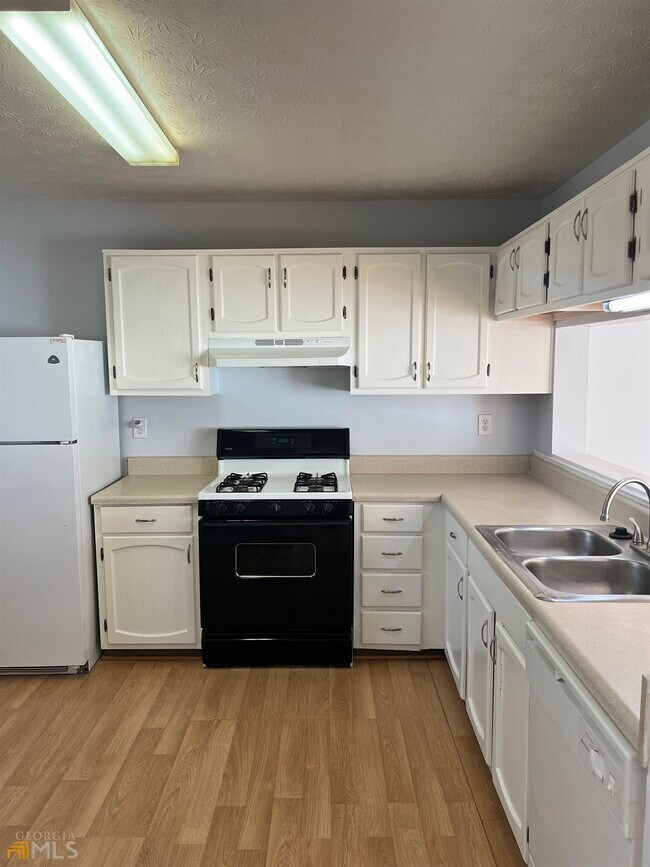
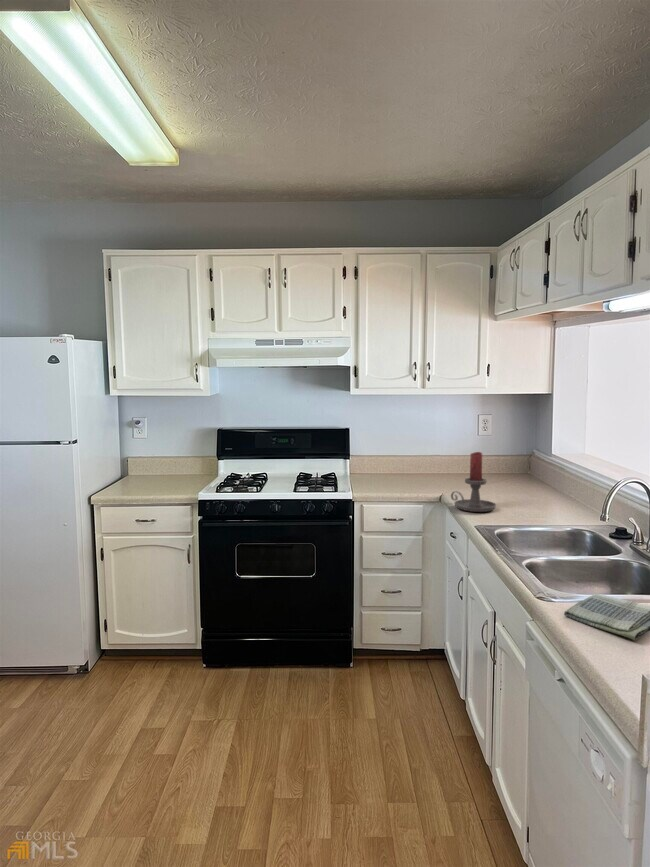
+ dish towel [563,593,650,641]
+ candle holder [450,451,497,513]
